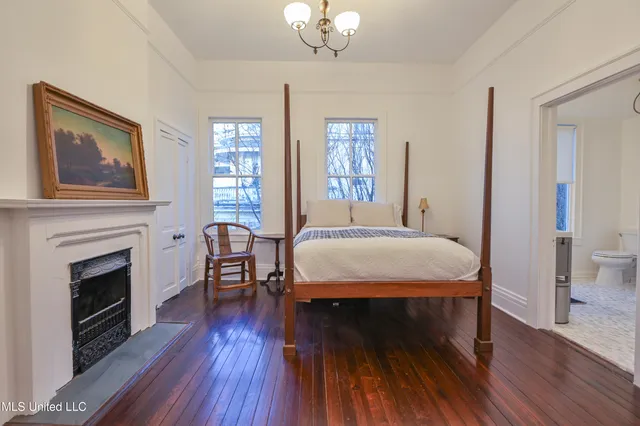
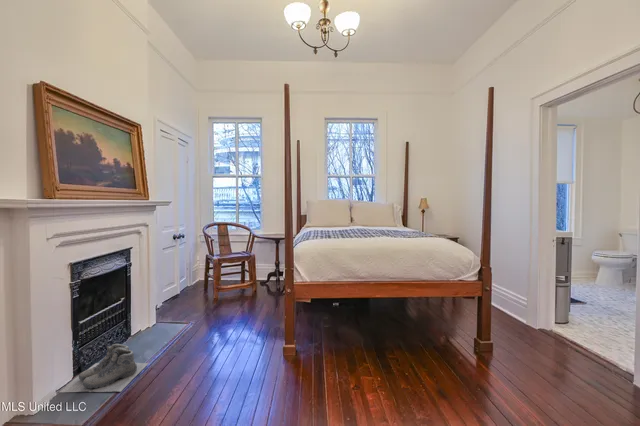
+ boots [59,343,149,393]
